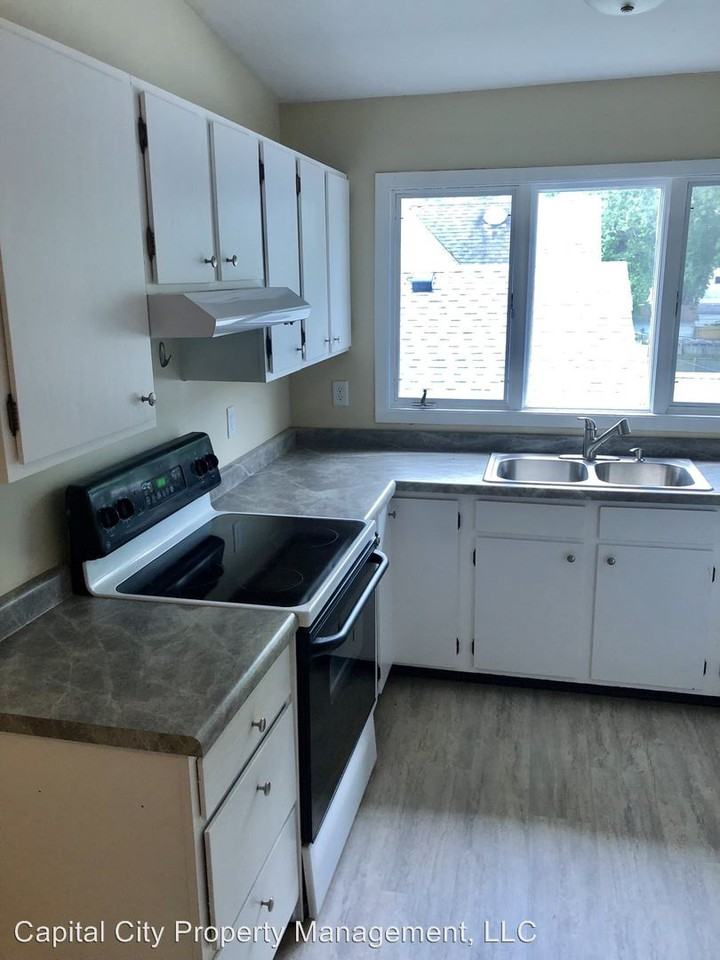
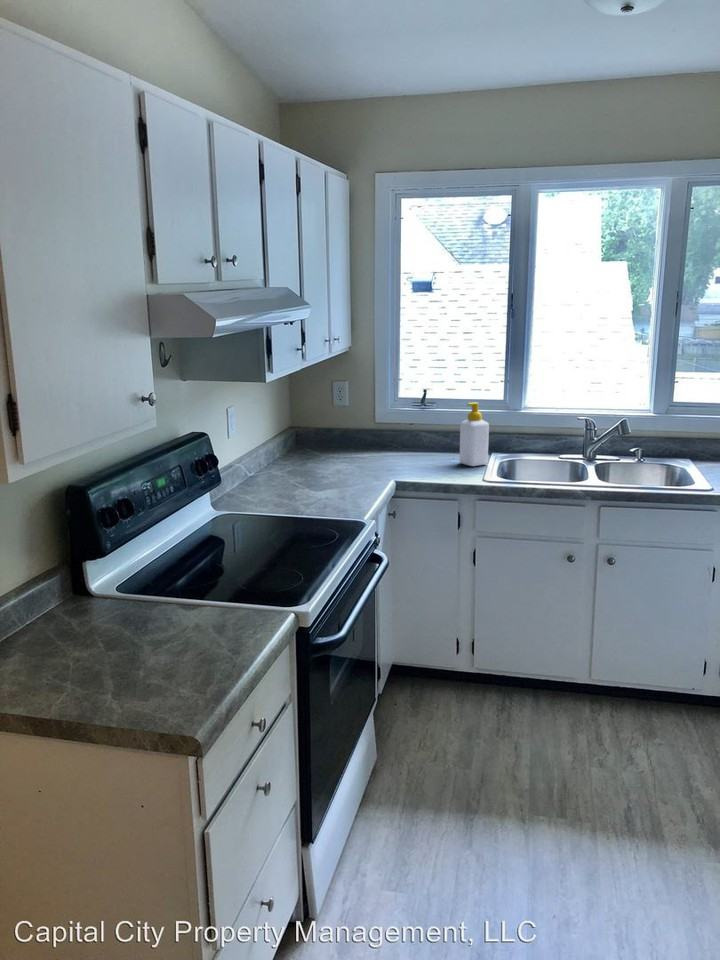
+ soap bottle [459,402,490,467]
